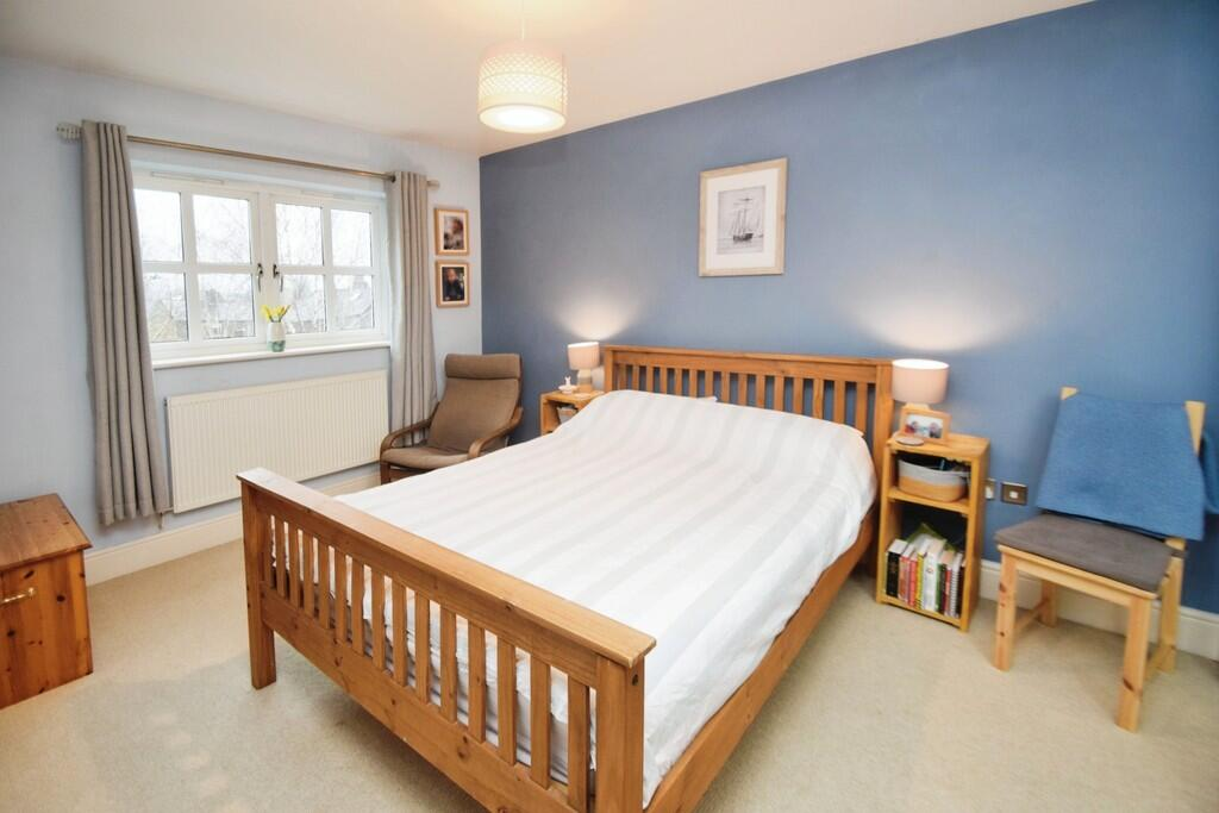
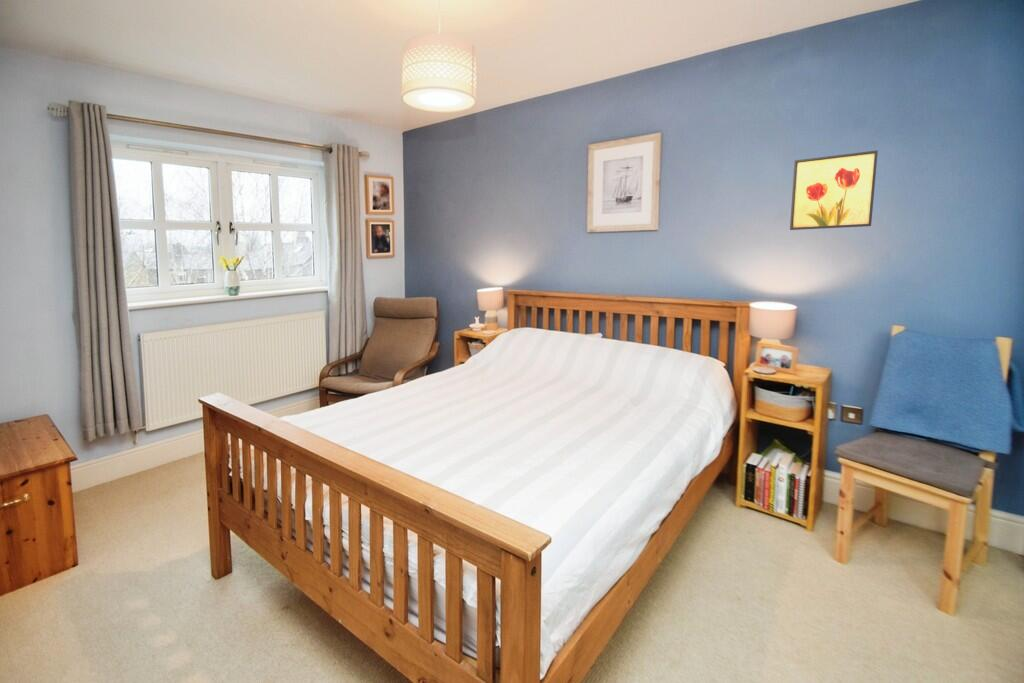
+ wall art [789,149,879,231]
